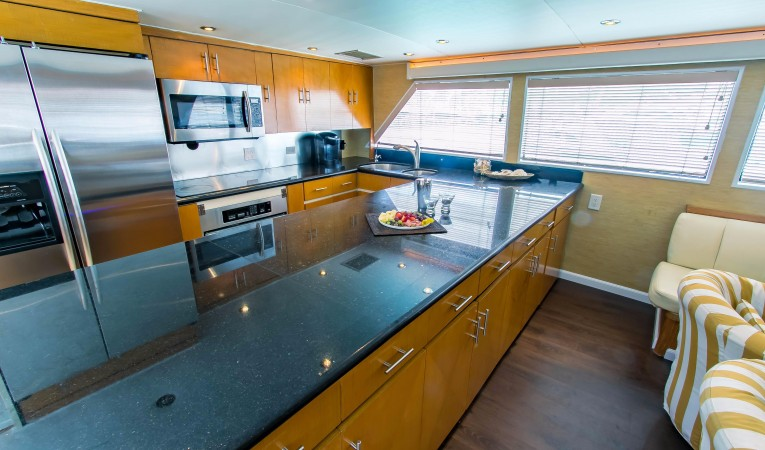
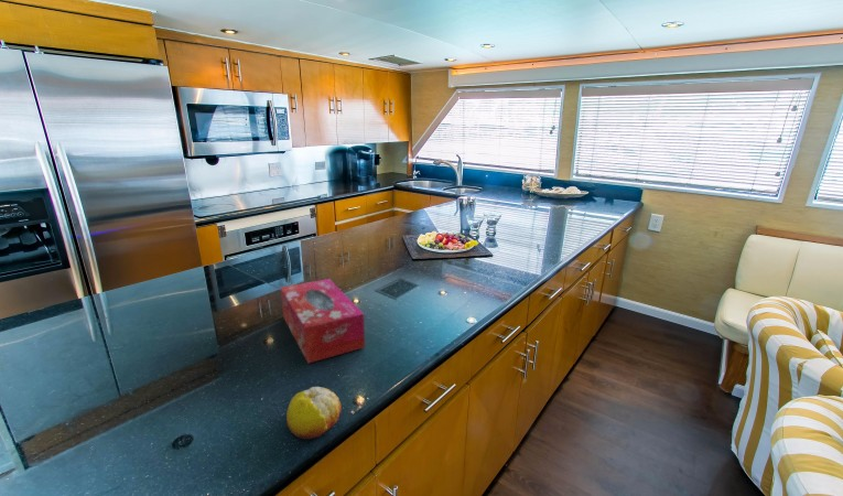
+ fruit [285,386,343,441]
+ tissue box [280,278,366,364]
